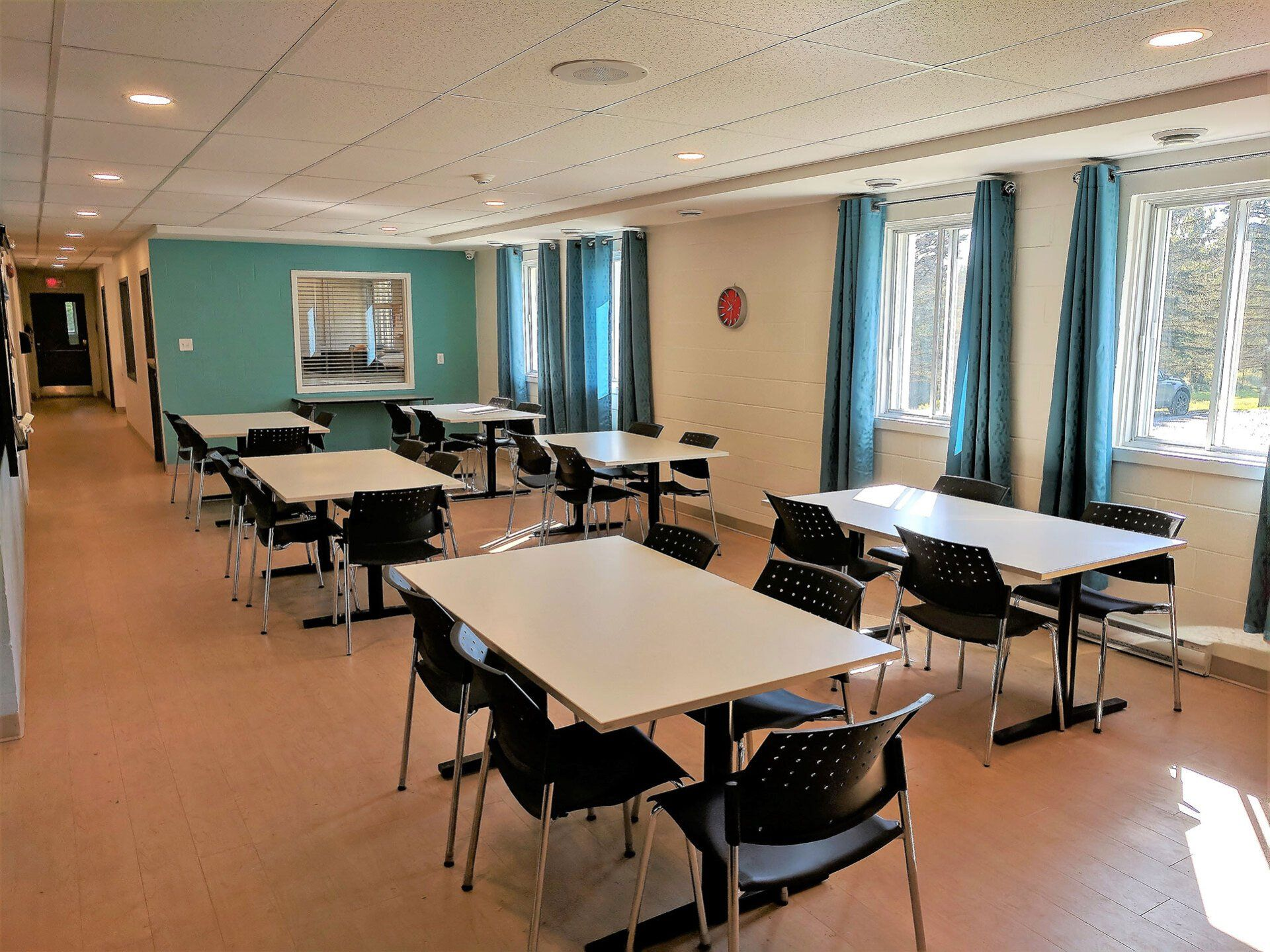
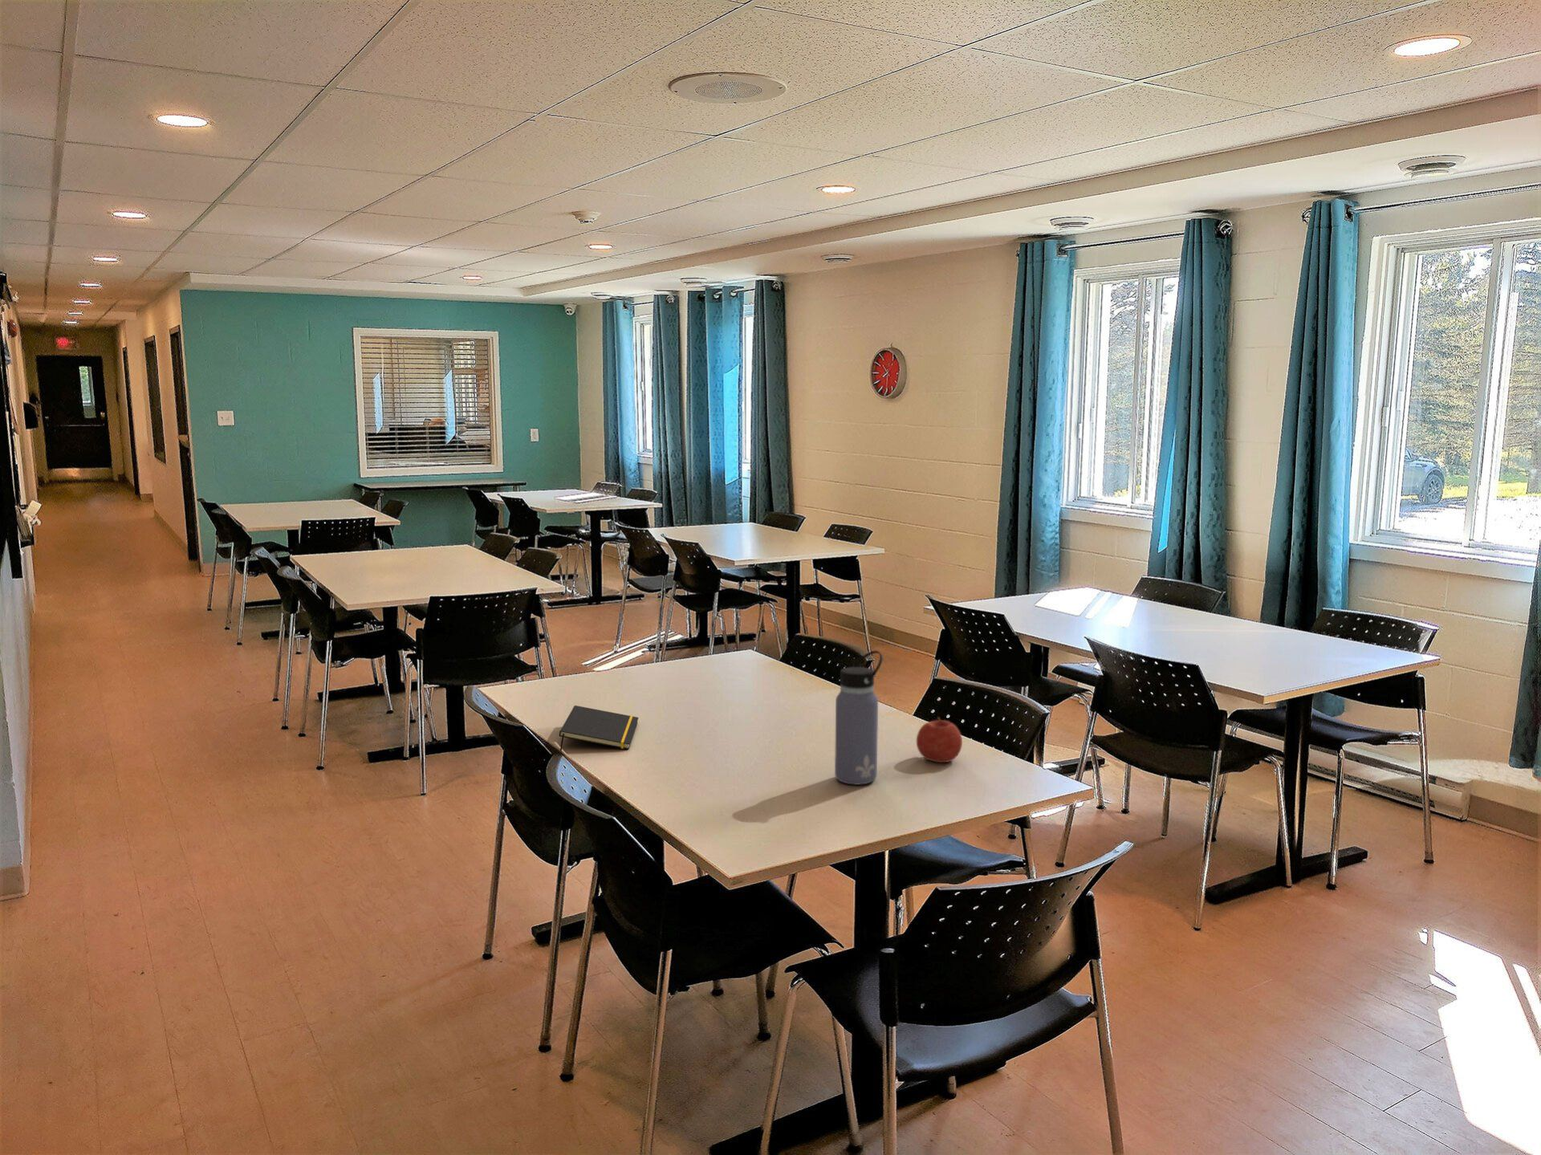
+ fruit [916,716,963,763]
+ water bottle [834,650,883,786]
+ notepad [558,705,639,751]
